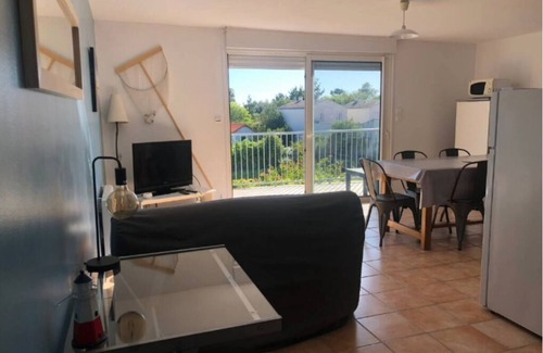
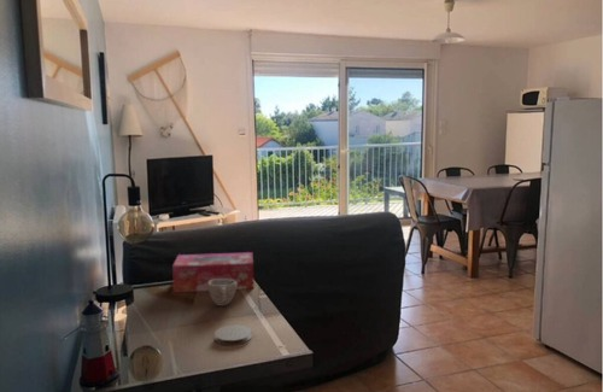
+ tissue box [171,251,254,293]
+ coaster [213,323,253,346]
+ cup [207,279,238,308]
